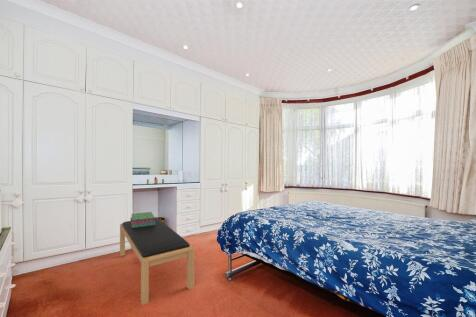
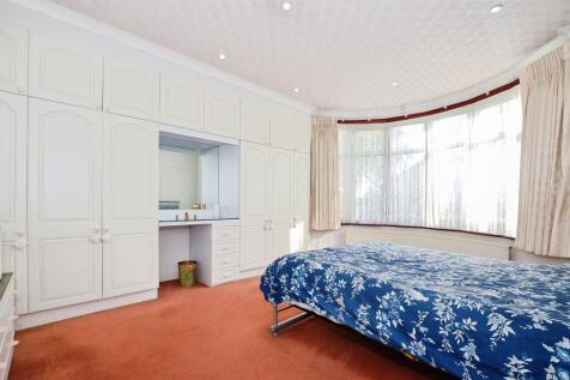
- bench [119,216,195,306]
- stack of books [129,211,156,228]
